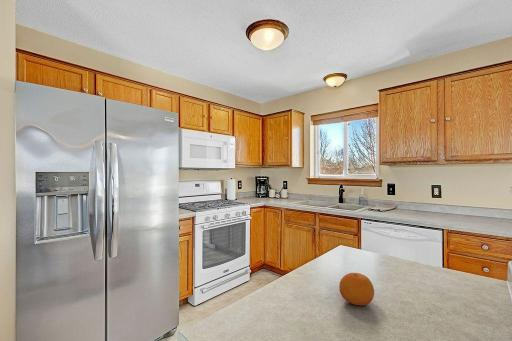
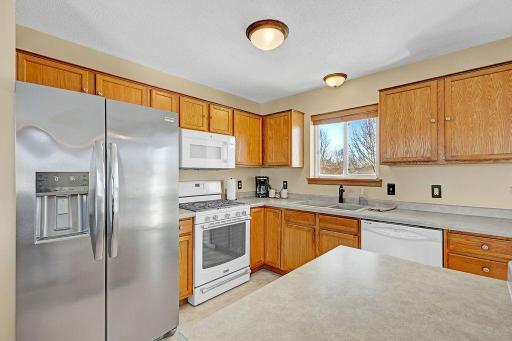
- fruit [338,272,375,307]
